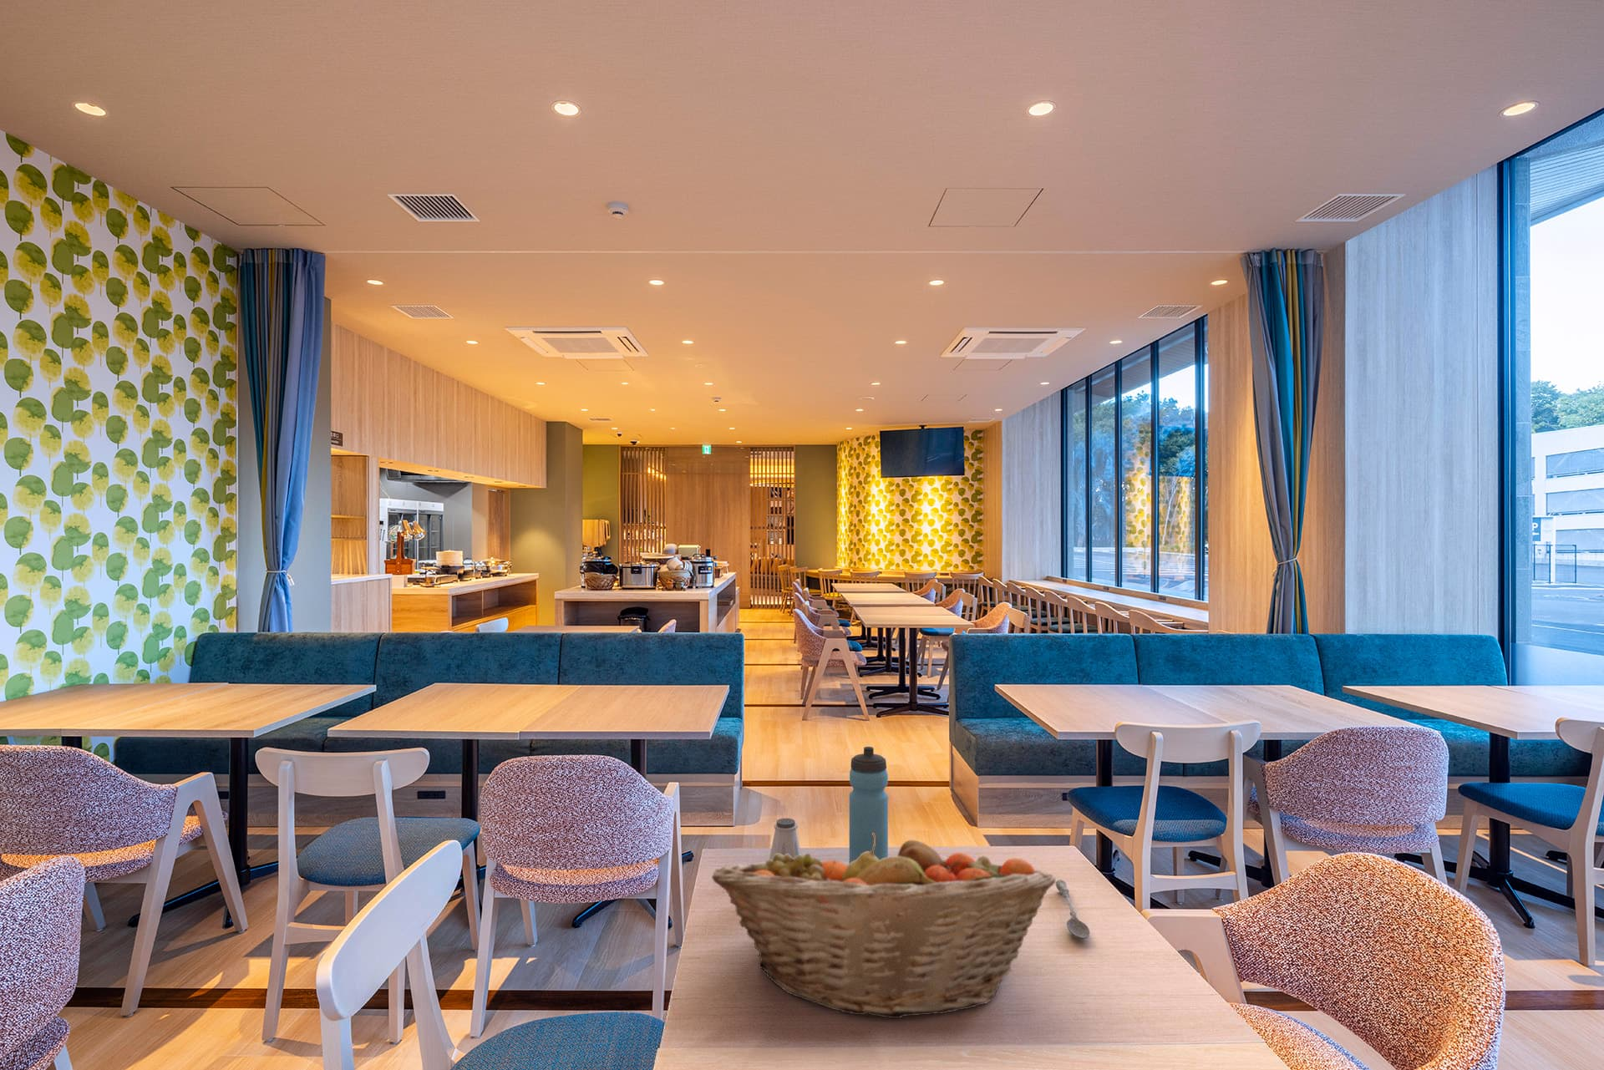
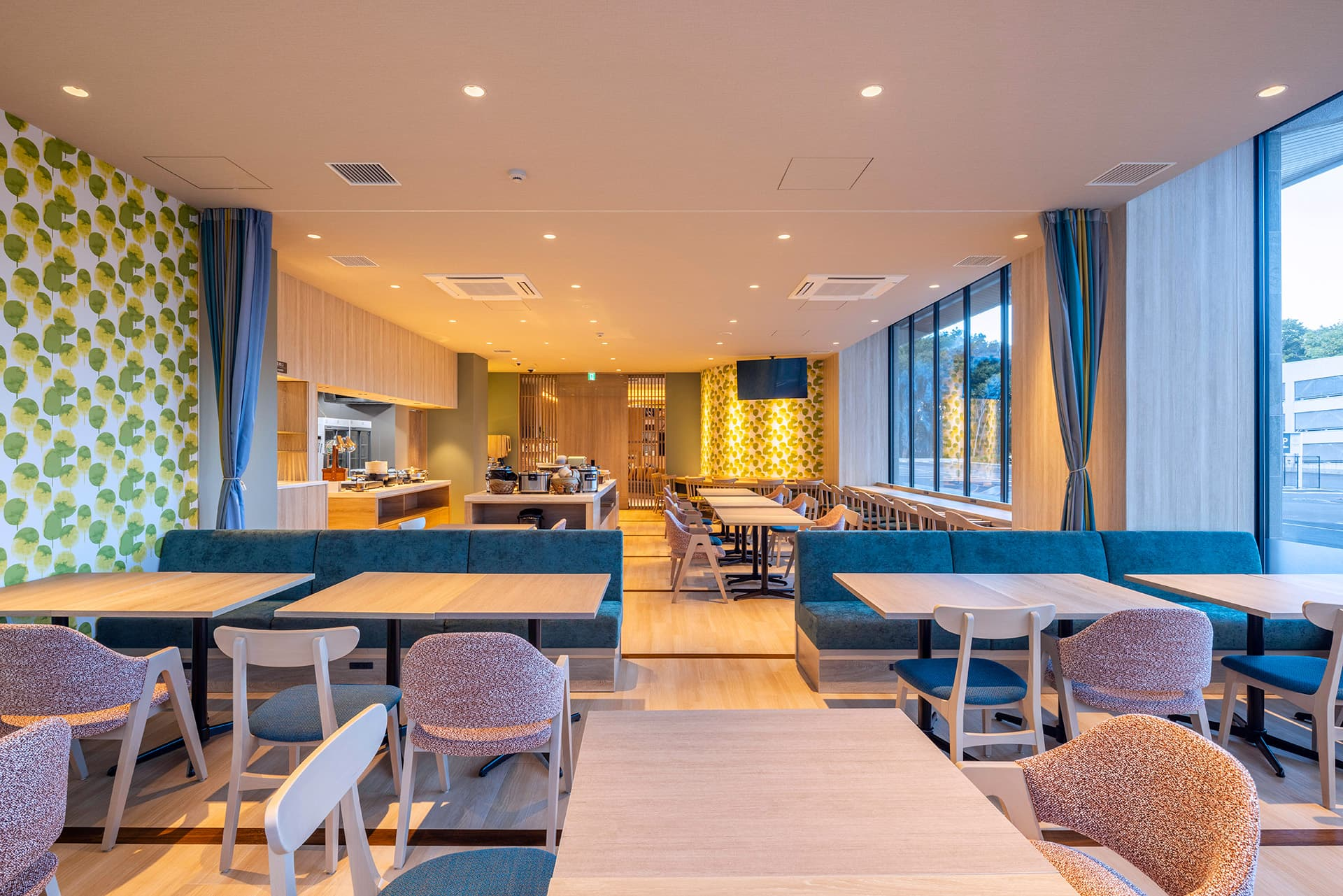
- soupspoon [1055,879,1092,940]
- fruit basket [711,832,1057,1019]
- saltshaker [769,817,803,860]
- water bottle [849,746,889,863]
